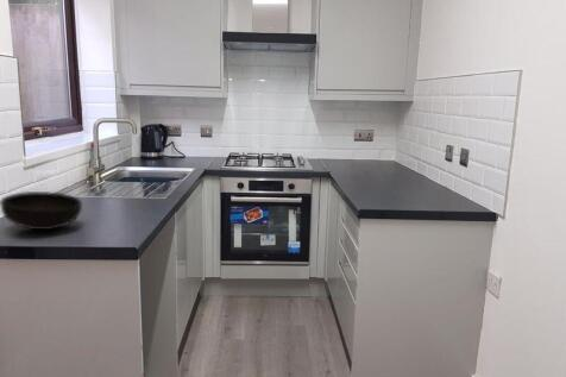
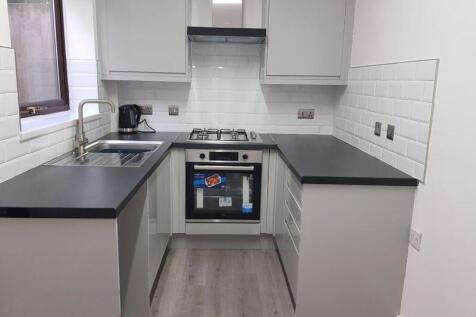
- bowl [0,190,83,231]
